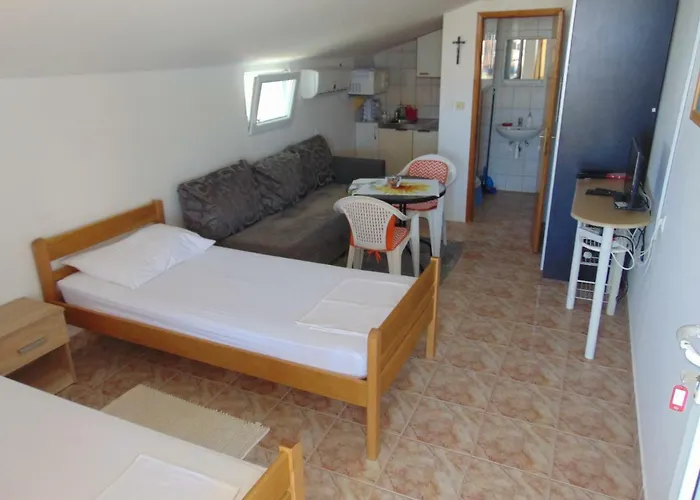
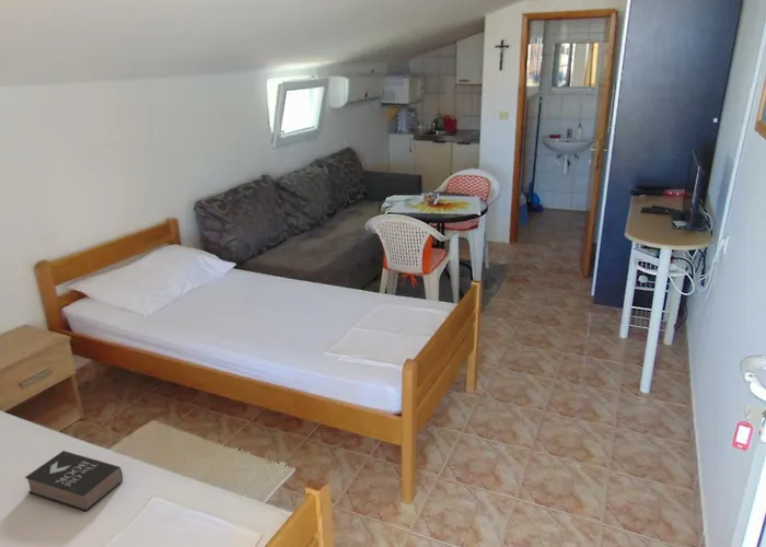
+ book [23,450,124,512]
